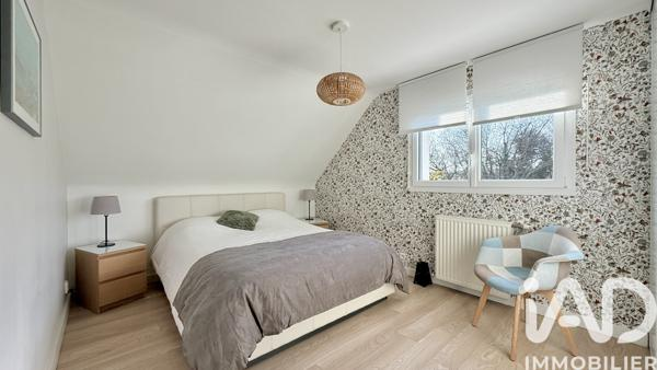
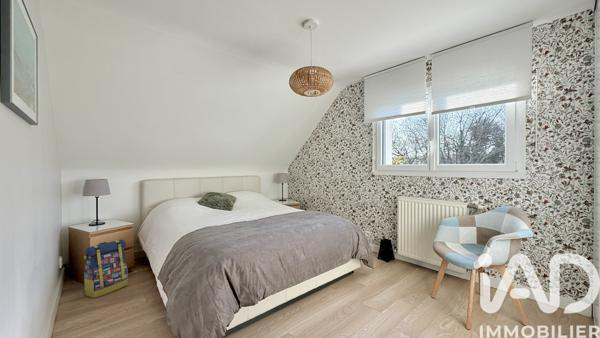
+ backpack [83,238,129,299]
